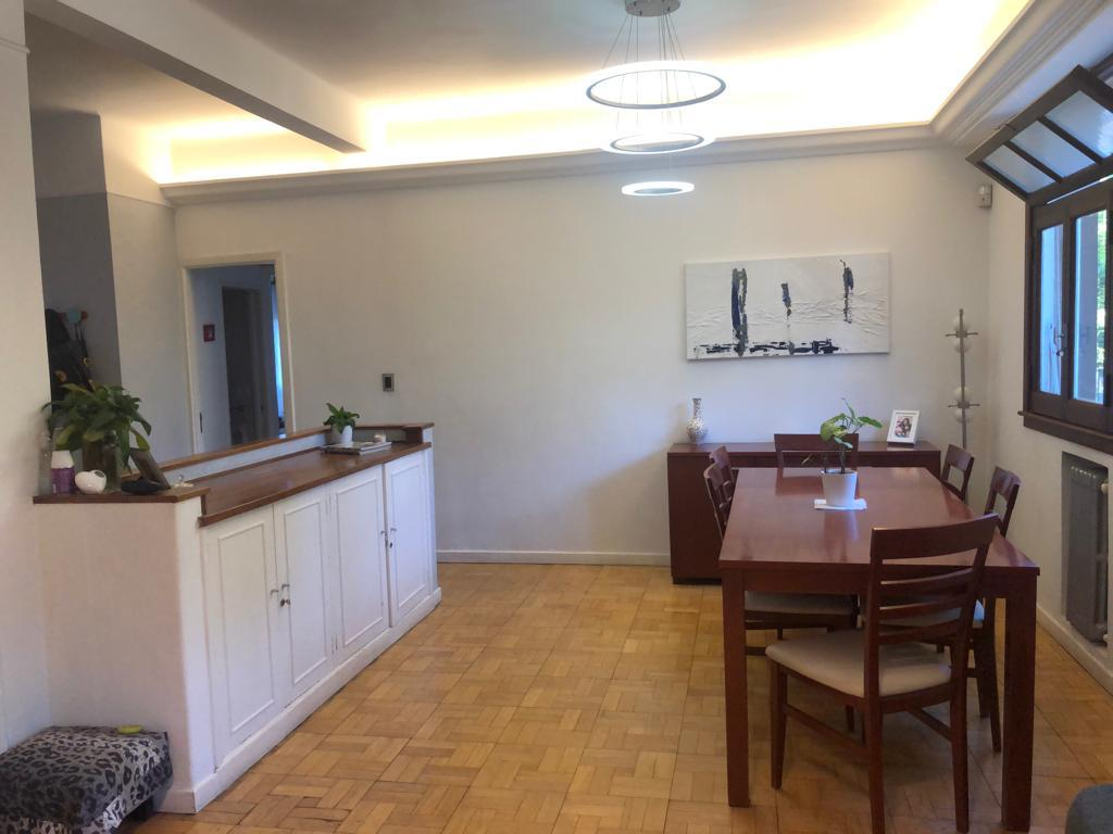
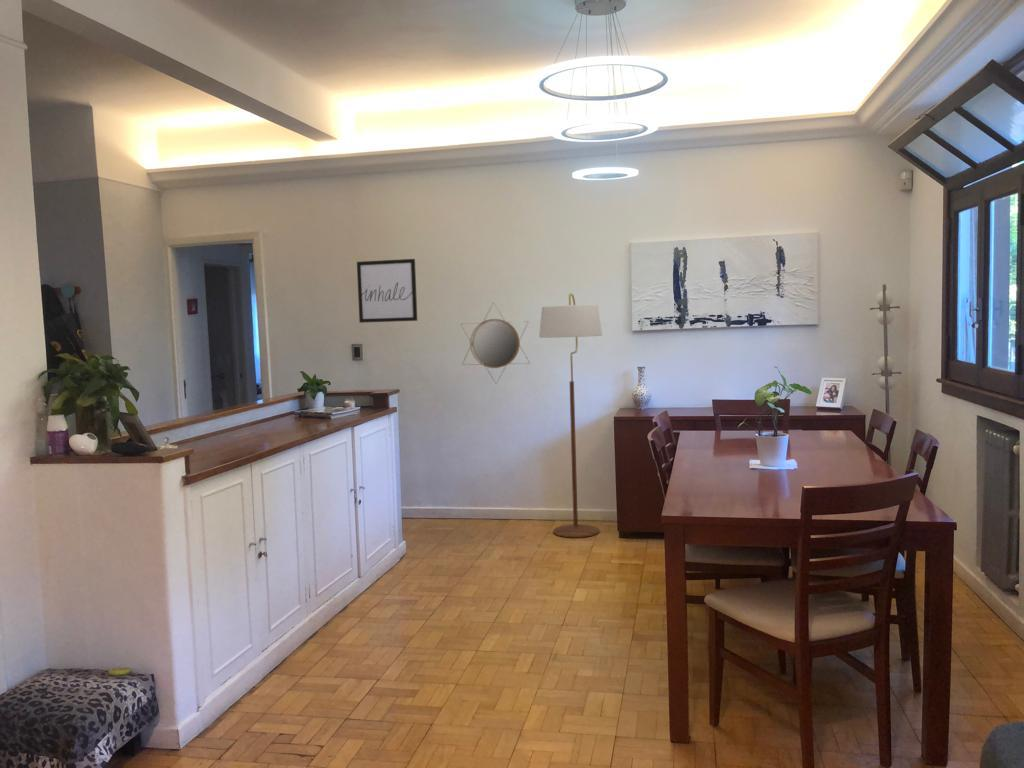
+ wall art [356,258,418,324]
+ floor lamp [538,292,603,539]
+ home mirror [459,301,531,385]
